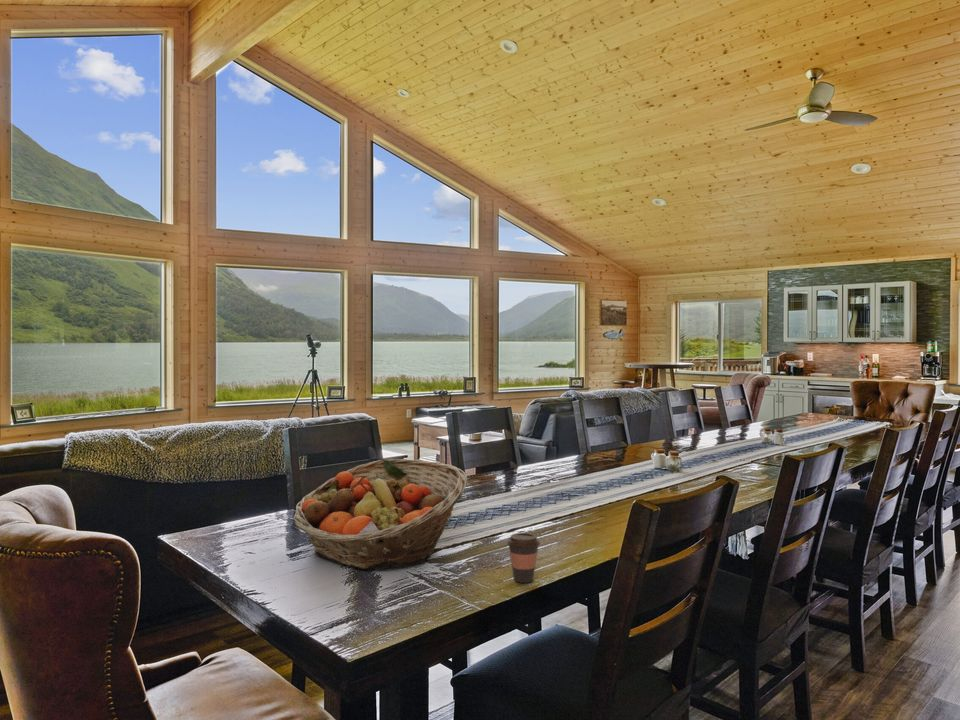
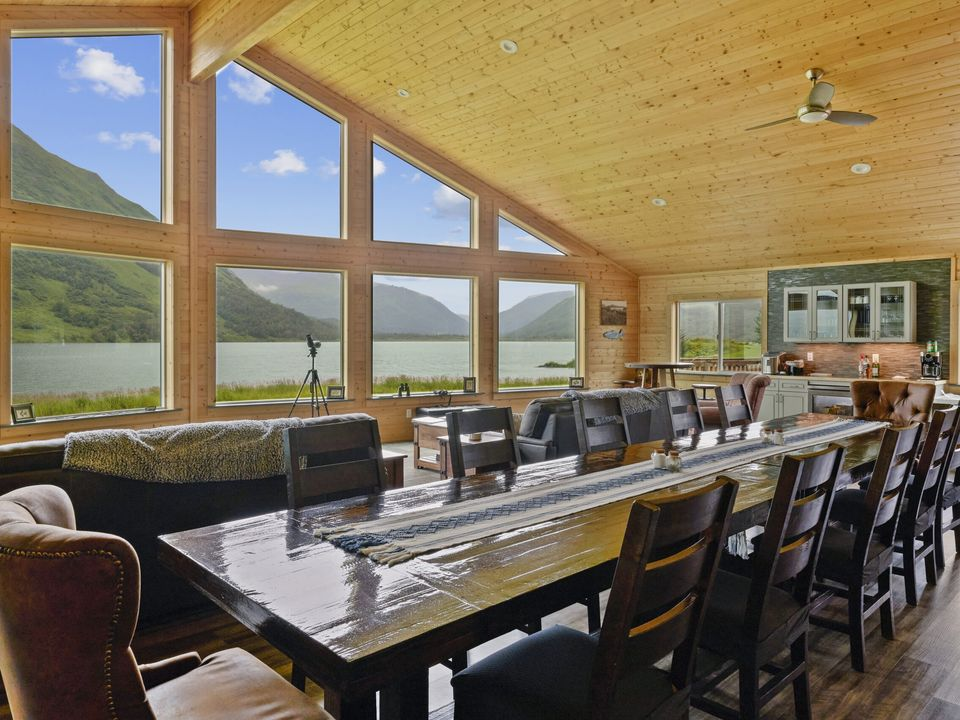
- coffee cup [506,532,541,584]
- fruit basket [292,458,468,570]
